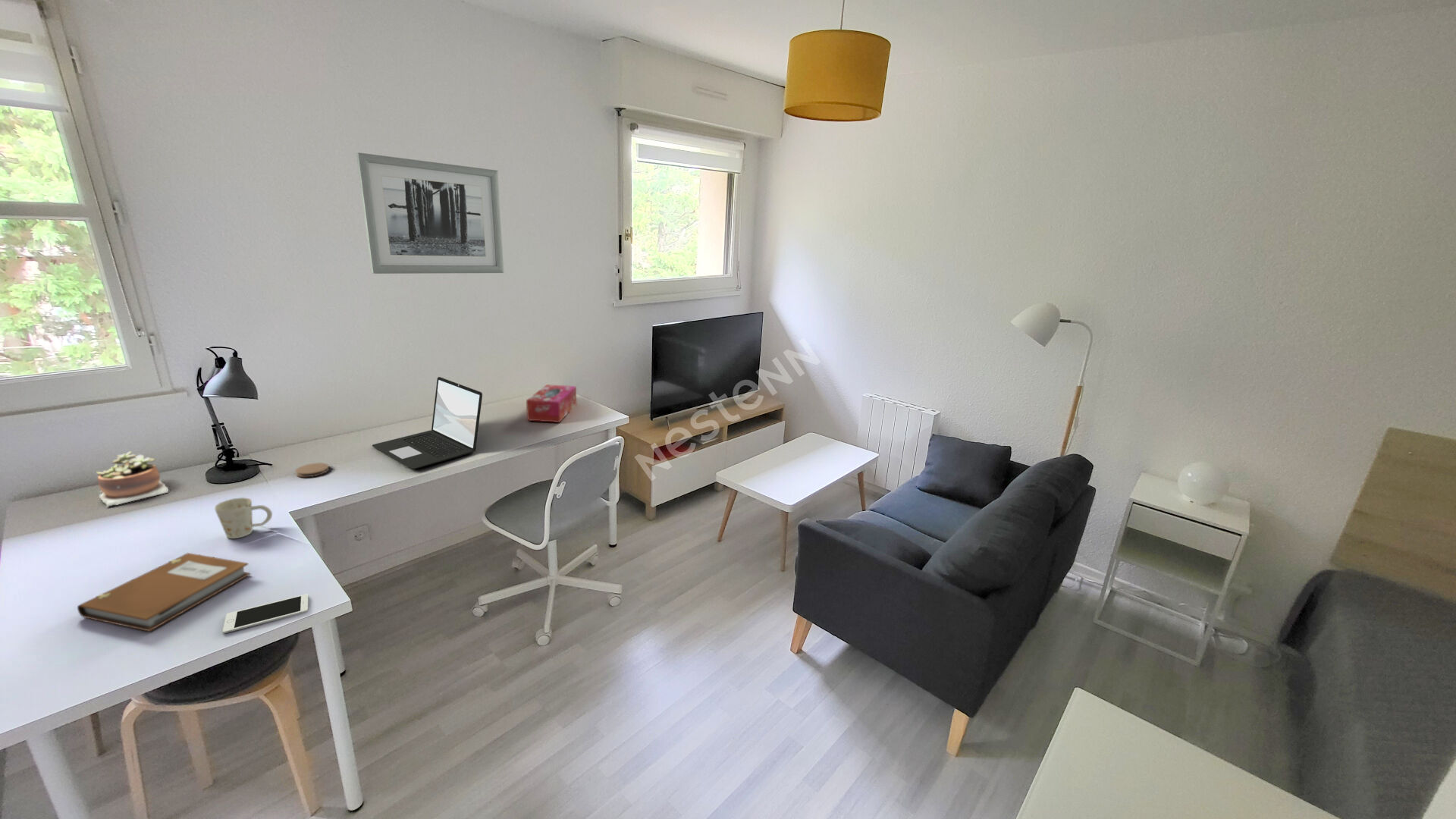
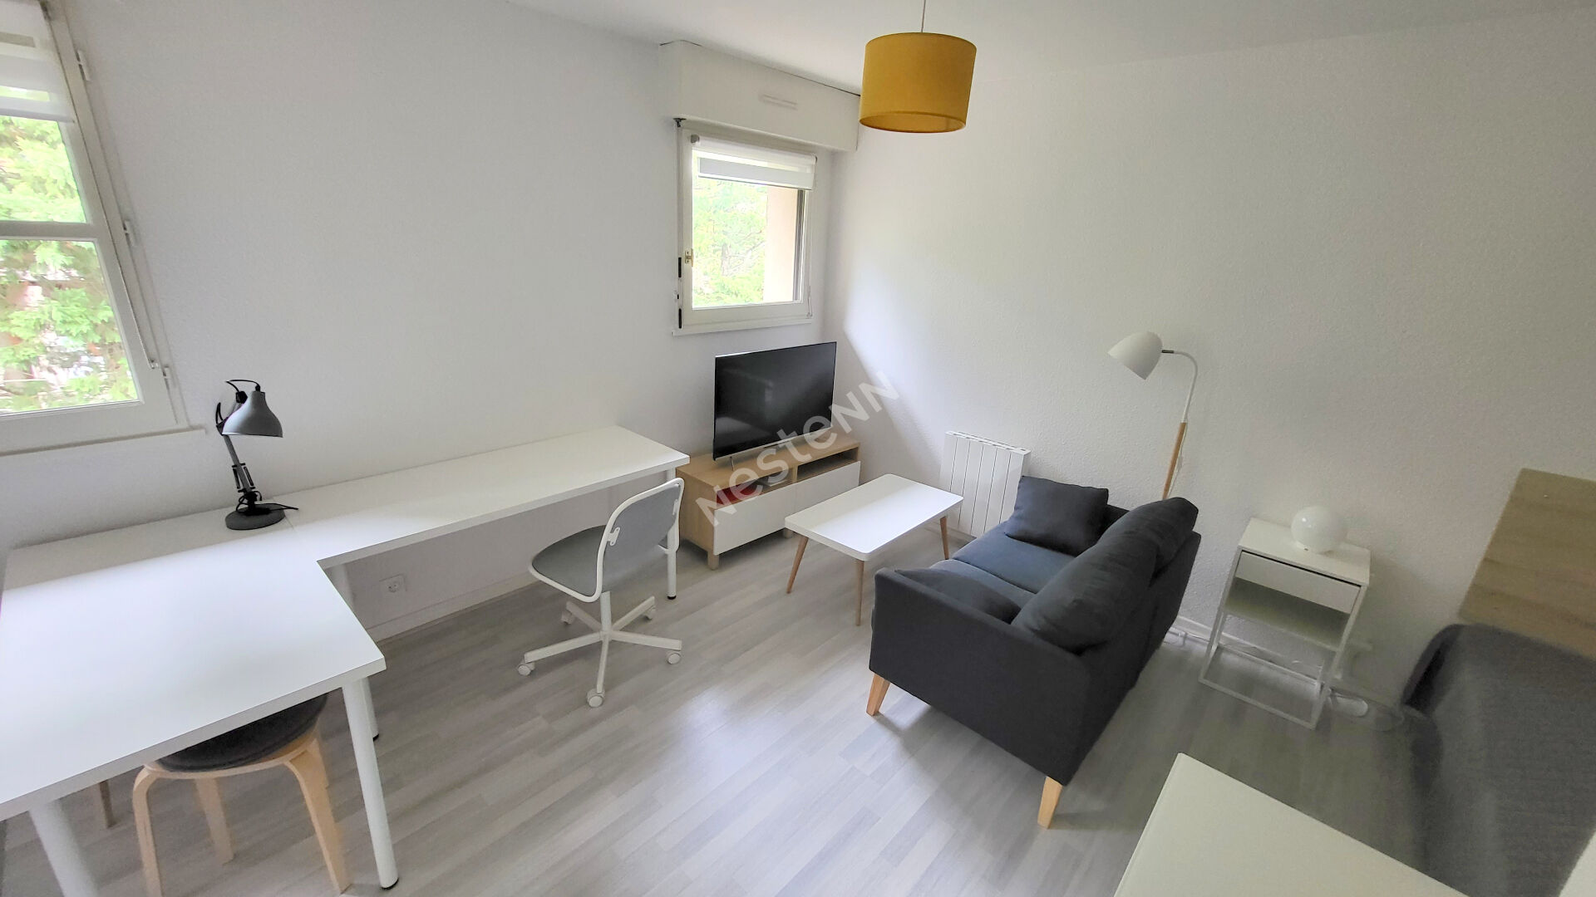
- succulent plant [96,450,169,507]
- wall art [356,152,504,275]
- mug [214,497,273,539]
- laptop [372,376,483,470]
- coaster [295,462,330,478]
- cell phone [221,593,309,634]
- notebook [77,552,251,632]
- tissue box [526,384,577,423]
